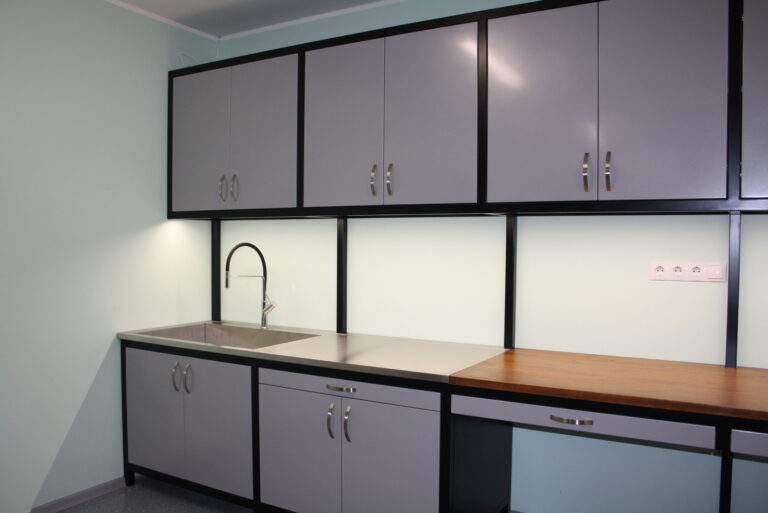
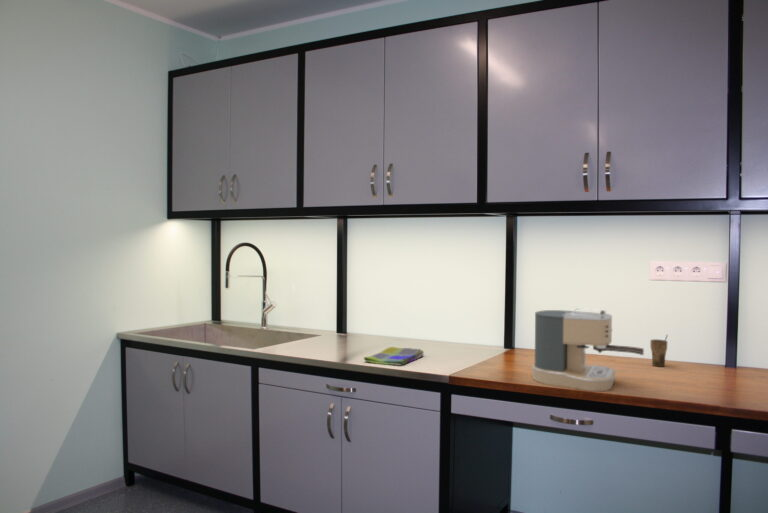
+ cup [649,334,669,367]
+ dish towel [363,346,425,367]
+ coffee maker [531,308,645,392]
